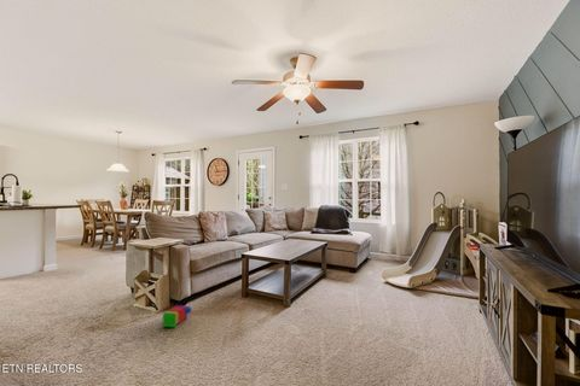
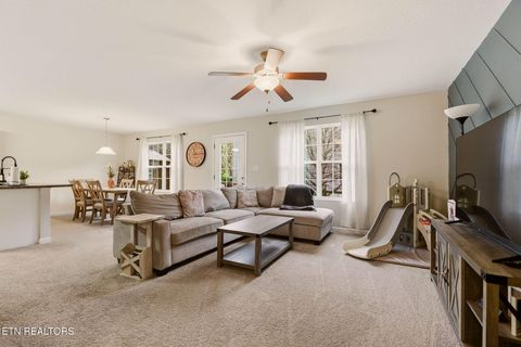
- stacking toy [162,304,192,328]
